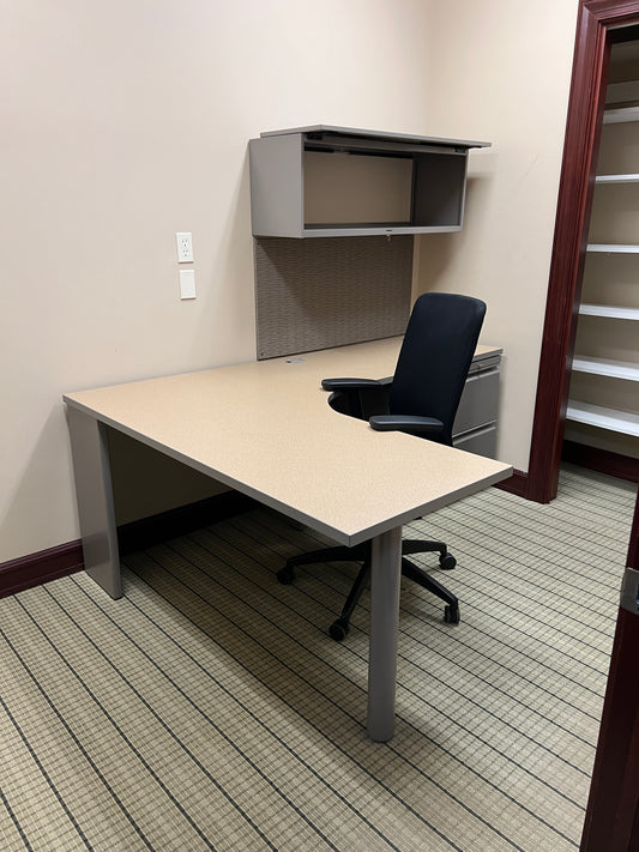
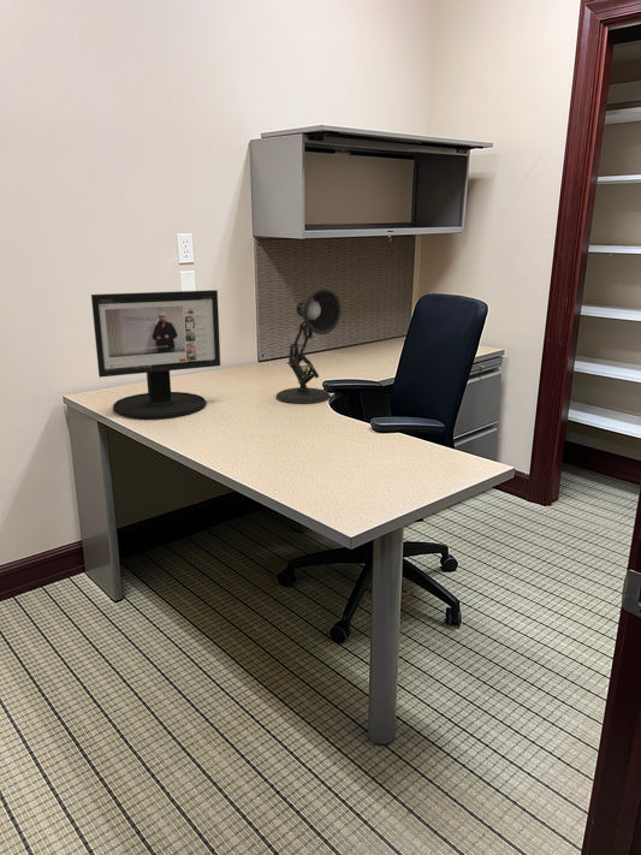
+ computer monitor [90,289,221,420]
+ desk lamp [275,287,343,404]
